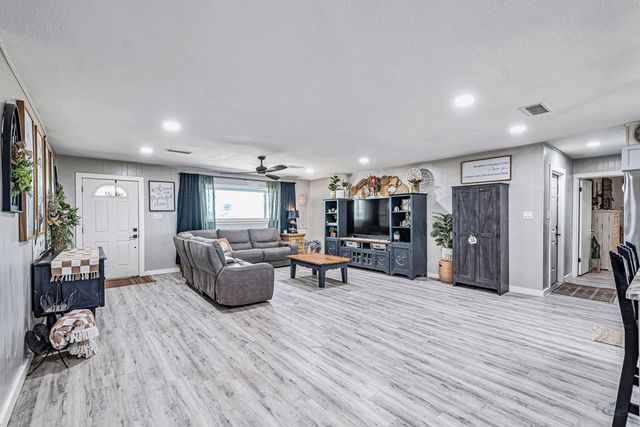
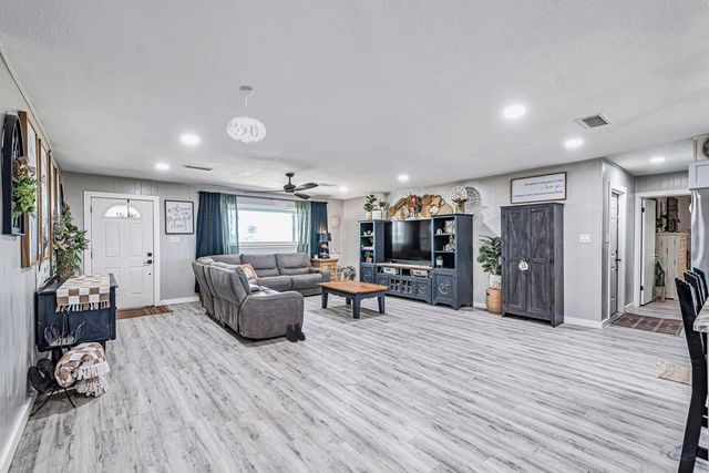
+ boots [285,322,307,342]
+ pendant light [226,85,267,145]
